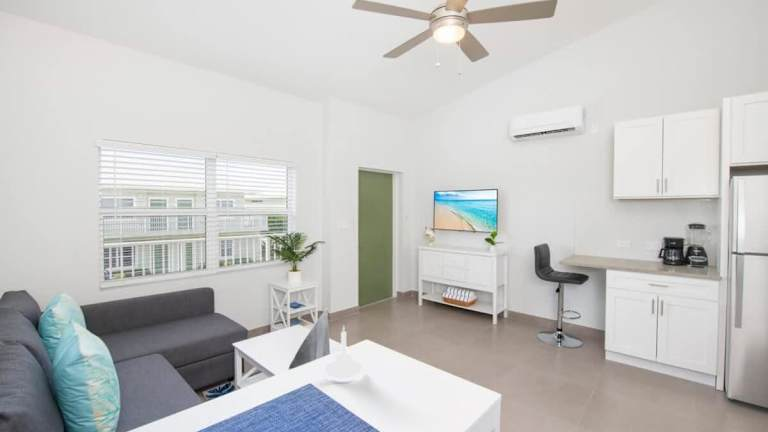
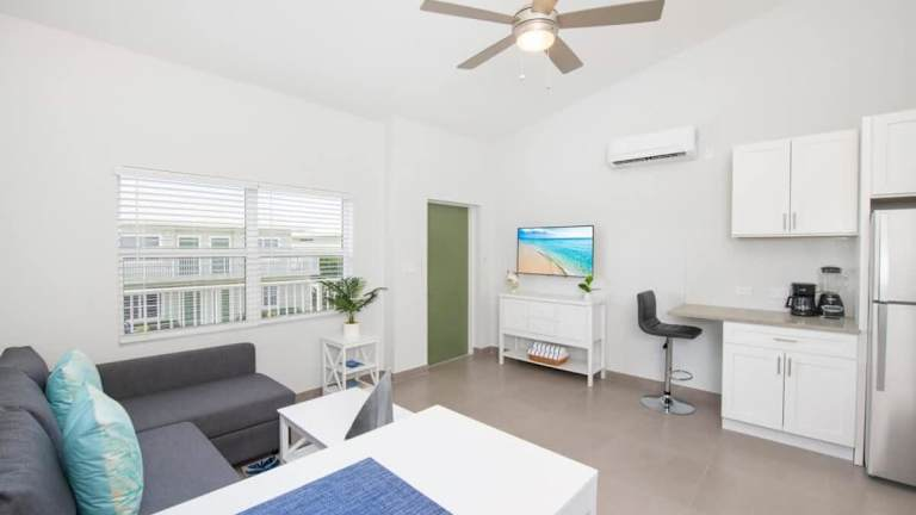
- candle holder [324,325,363,380]
